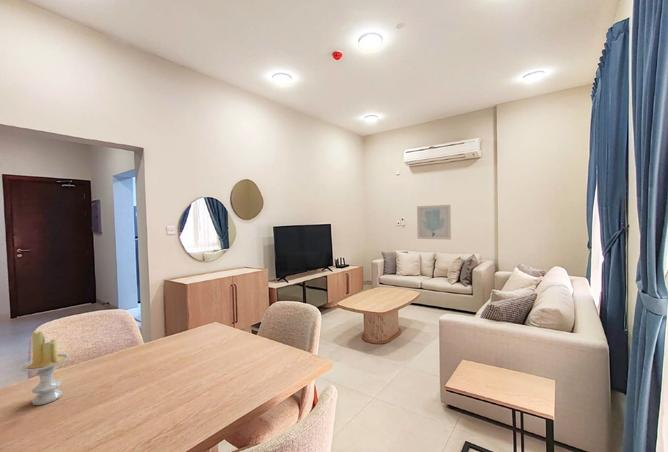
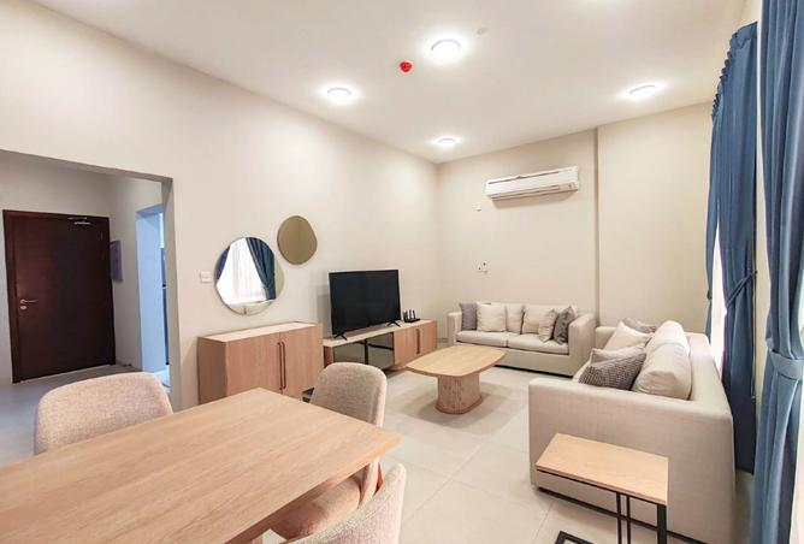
- candle [20,330,70,406]
- wall art [416,204,452,241]
